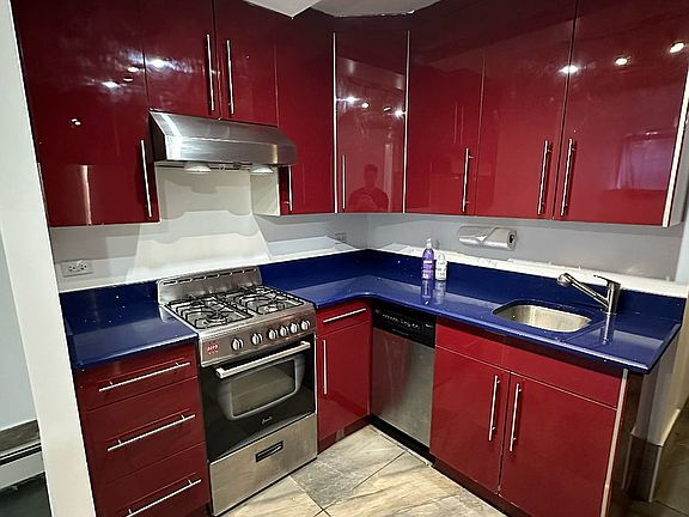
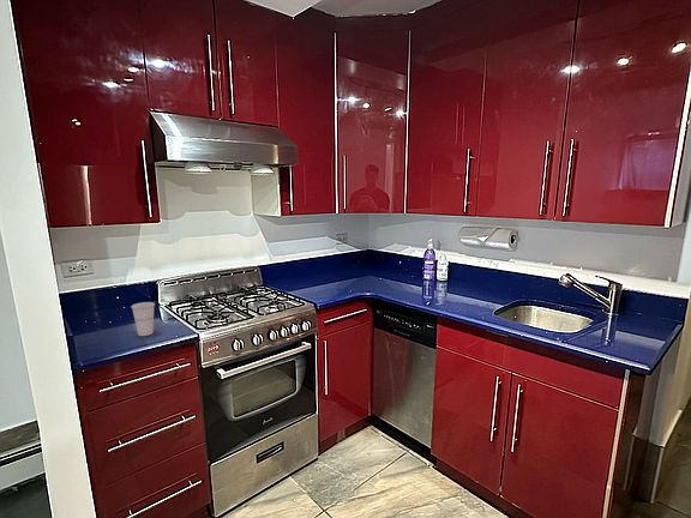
+ cup [130,301,156,337]
